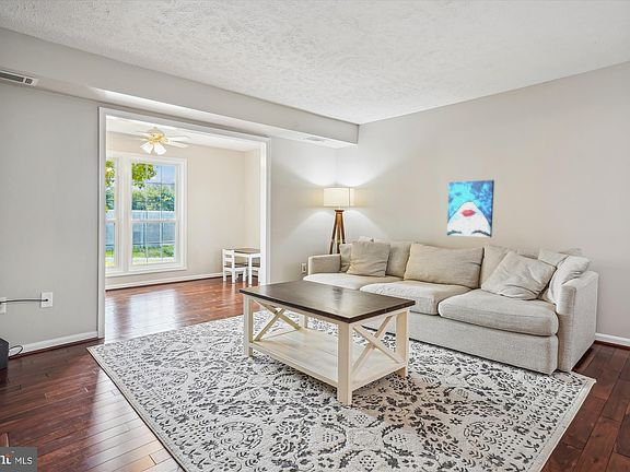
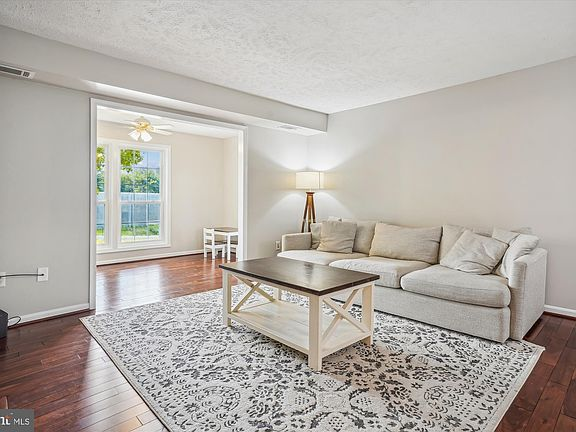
- wall art [446,179,495,238]
